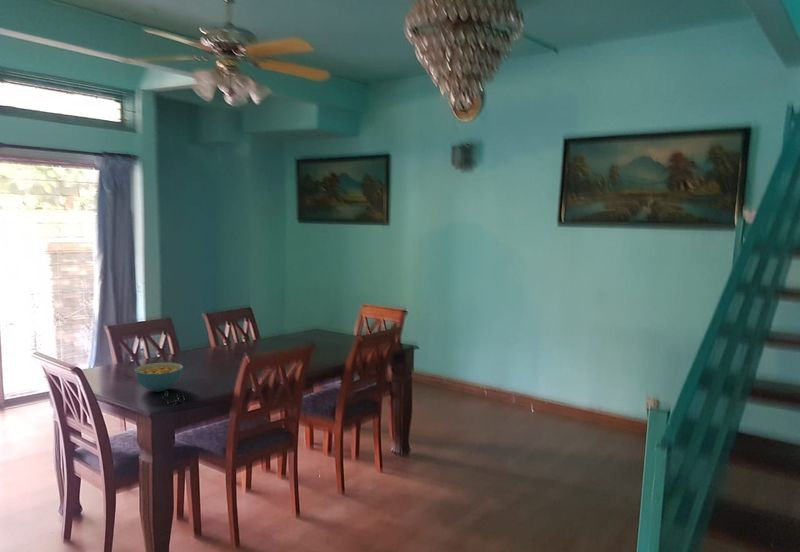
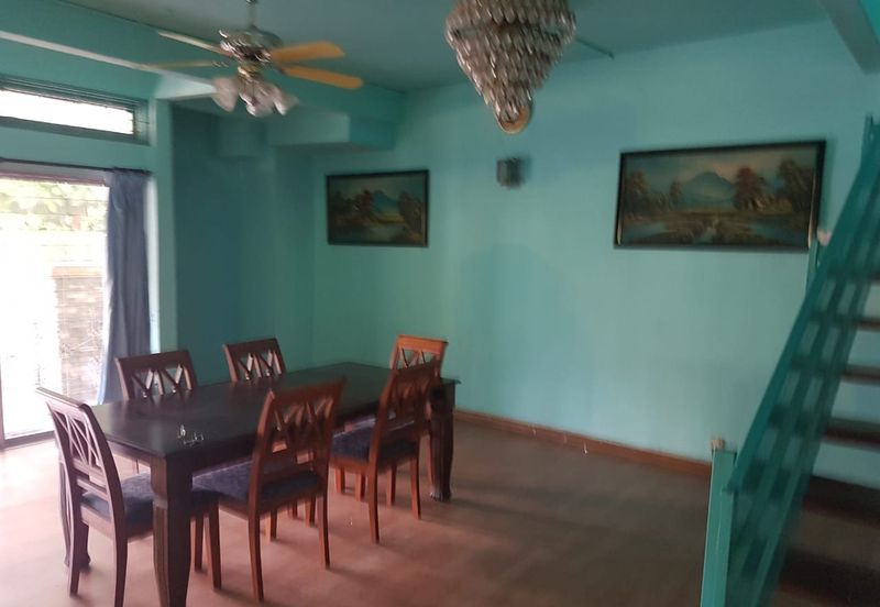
- cereal bowl [133,362,184,393]
